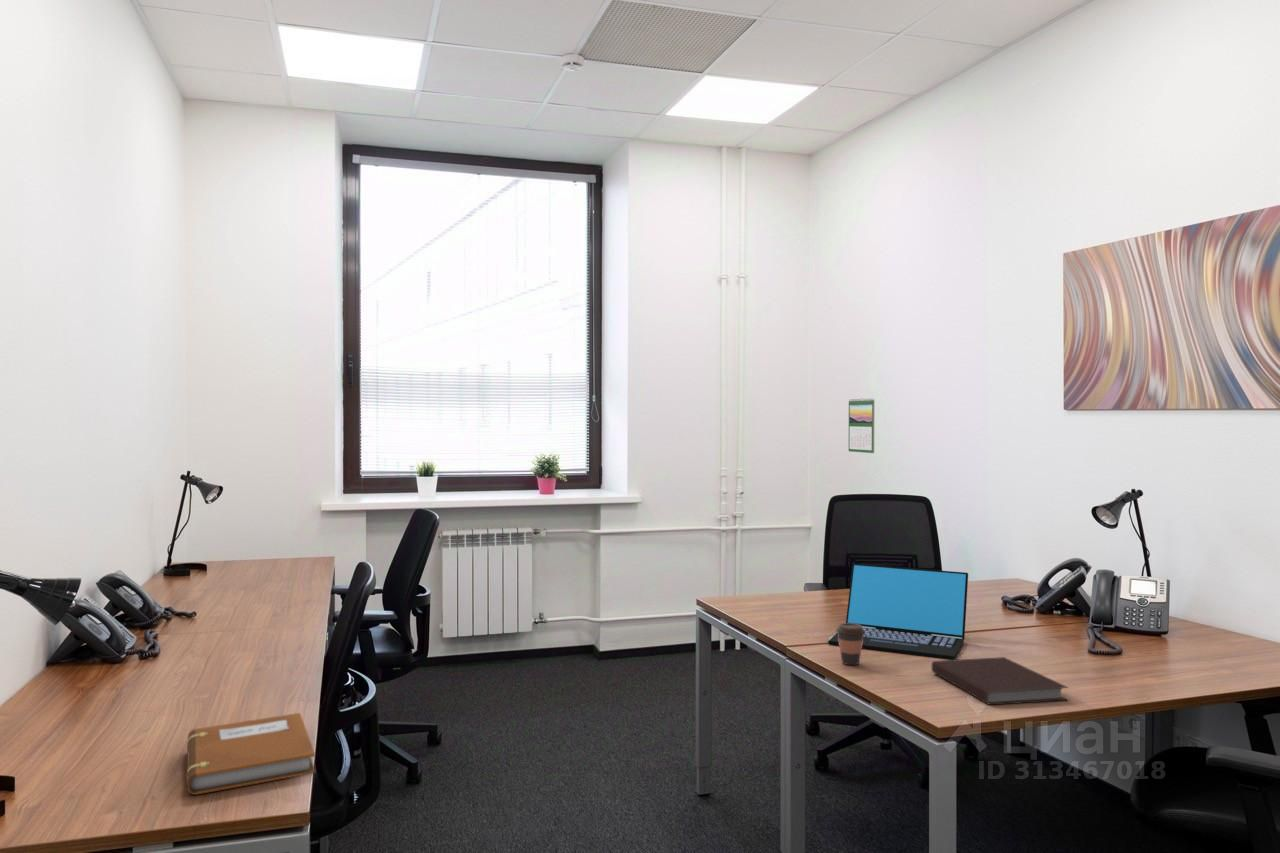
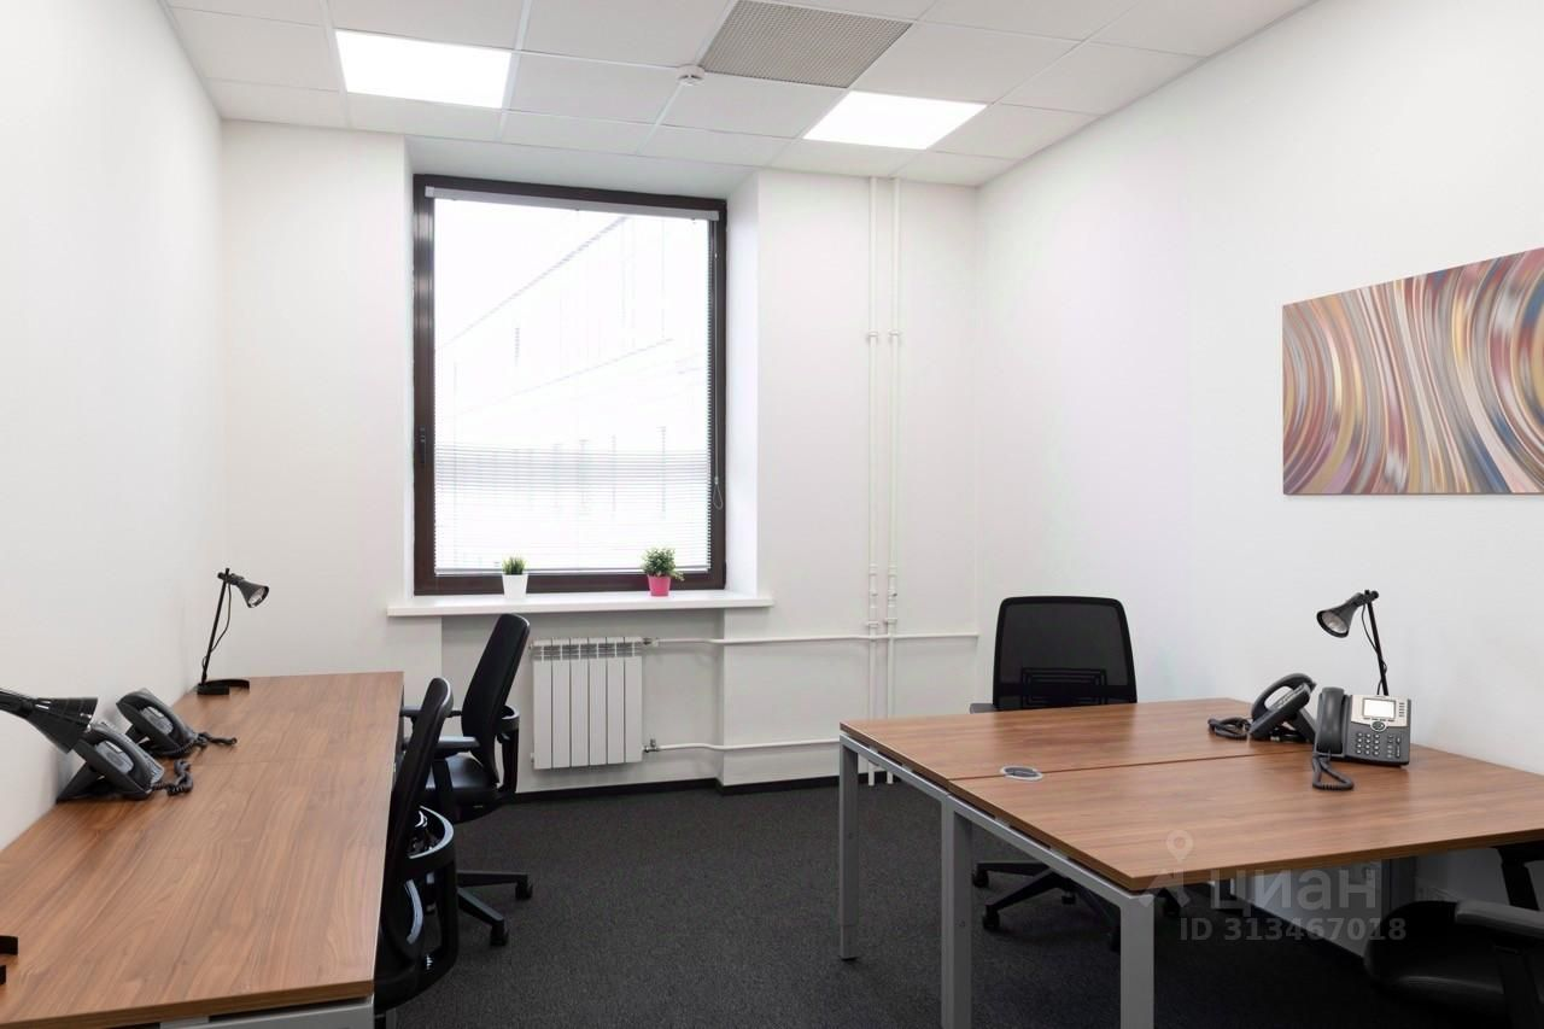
- notebook [931,656,1070,706]
- laptop [827,563,969,660]
- calendar [848,397,875,454]
- notebook [185,712,316,796]
- coffee cup [835,622,866,666]
